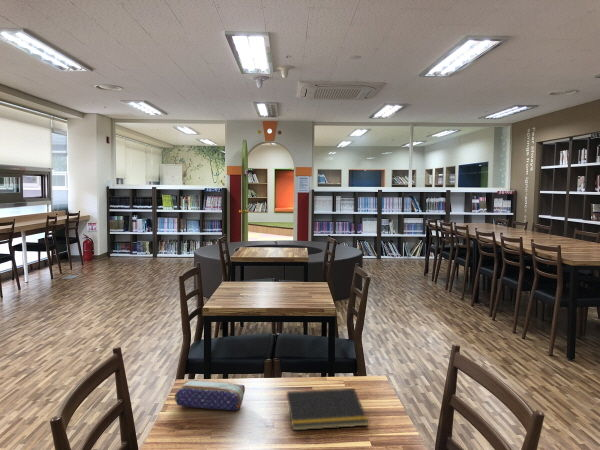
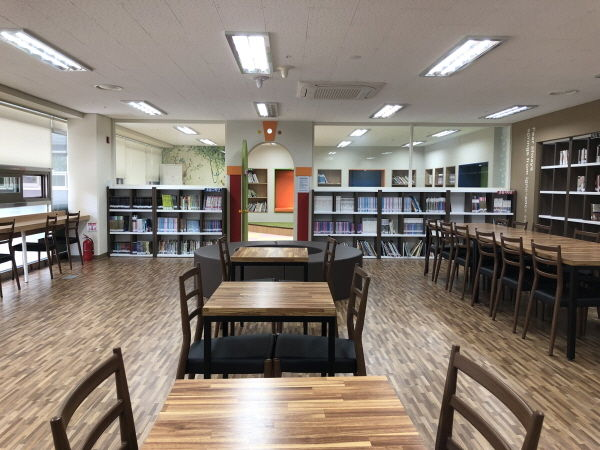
- pencil case [174,379,246,411]
- notepad [284,387,369,431]
